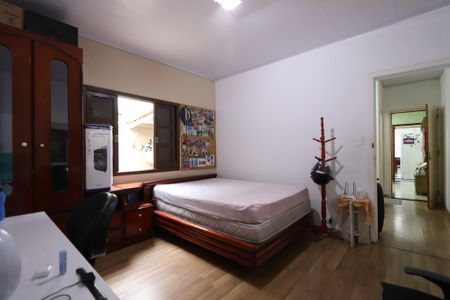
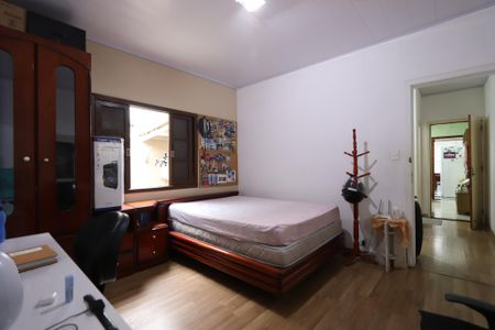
+ notebook [4,243,59,273]
